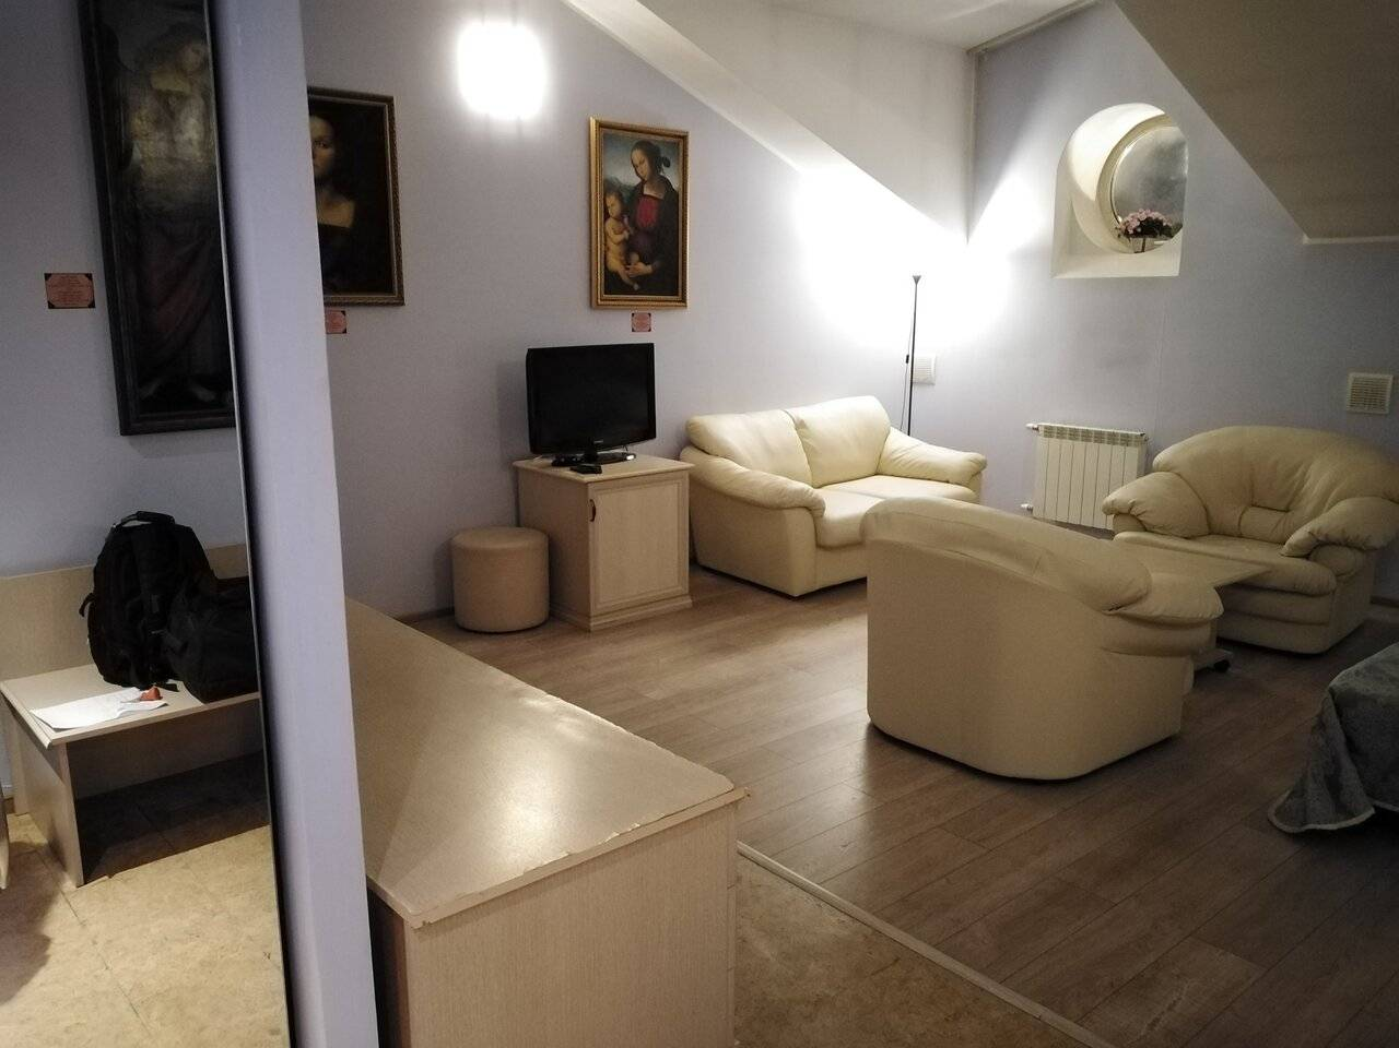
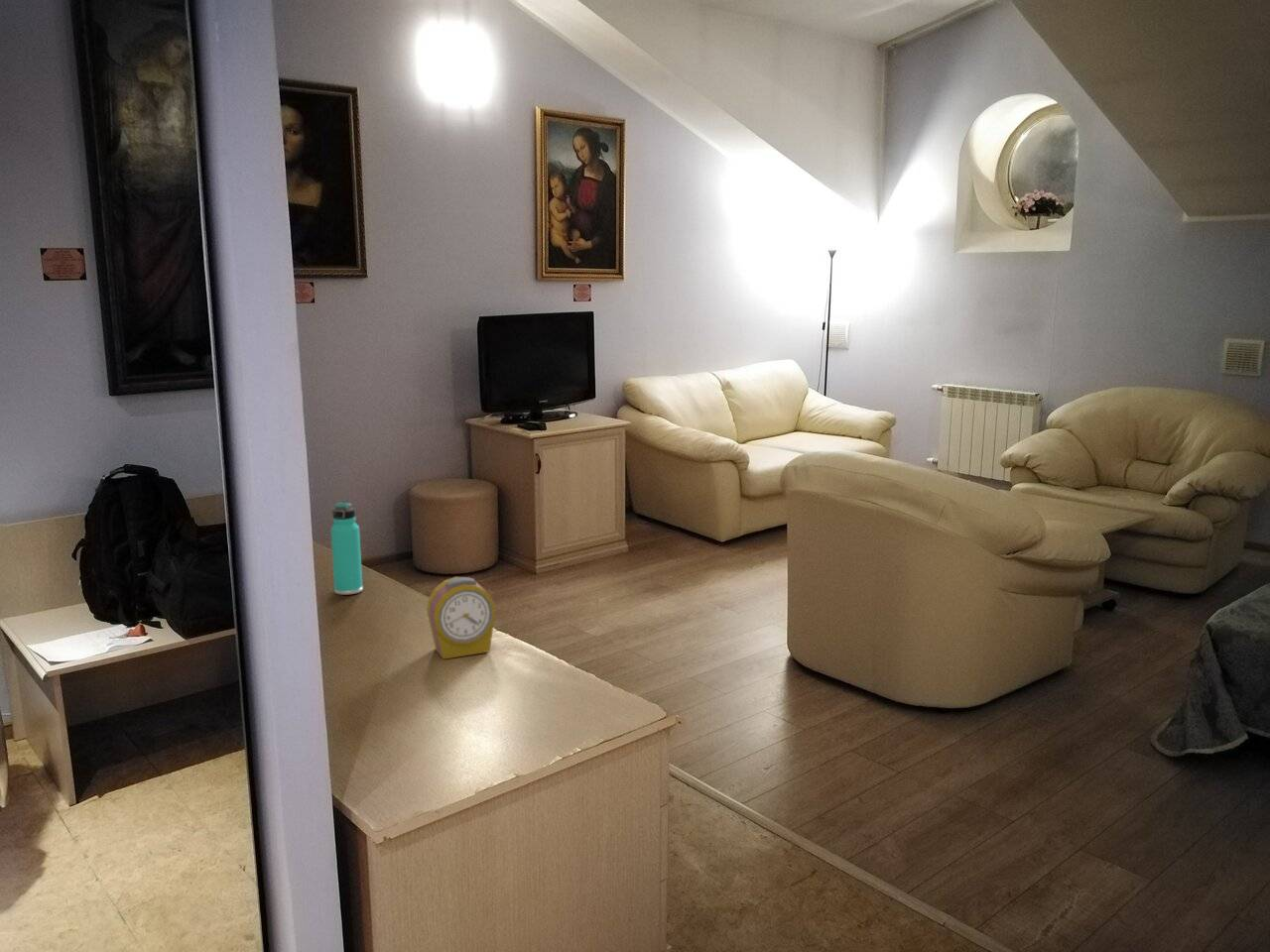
+ thermos bottle [330,501,363,596]
+ alarm clock [426,576,497,660]
